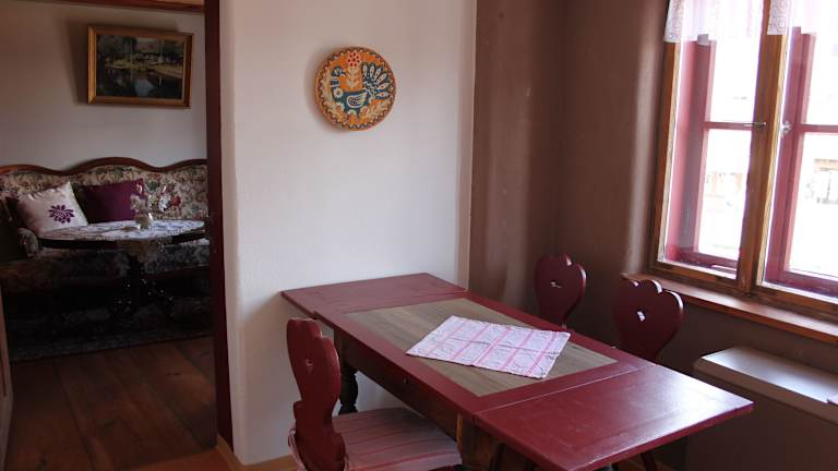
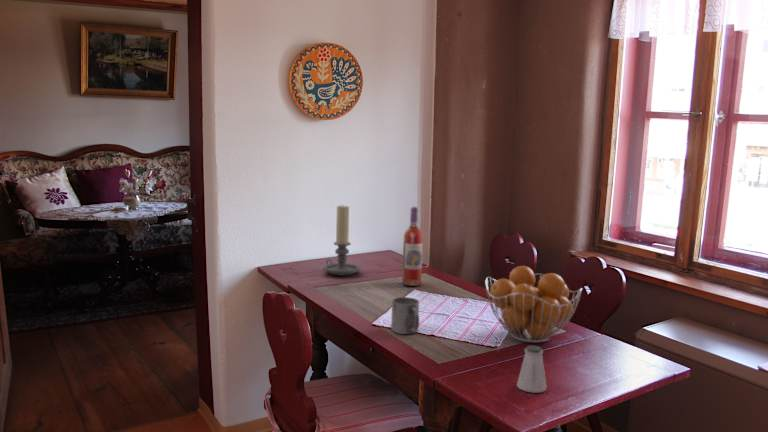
+ wine bottle [401,206,424,287]
+ candle holder [322,204,361,276]
+ saltshaker [516,345,548,394]
+ fruit basket [484,265,583,344]
+ mug [390,296,420,335]
